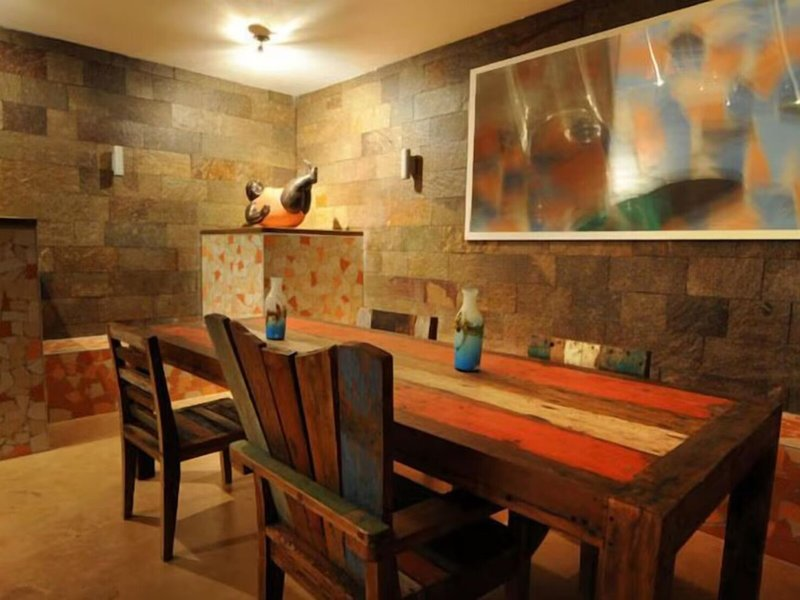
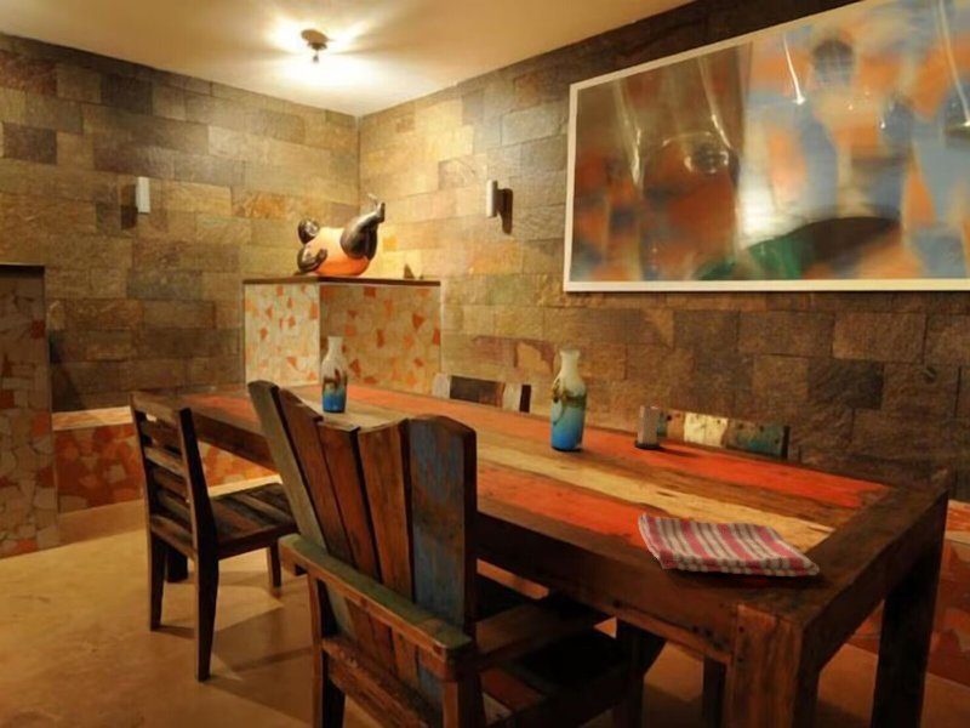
+ dish towel [637,512,821,578]
+ candle [633,402,662,450]
